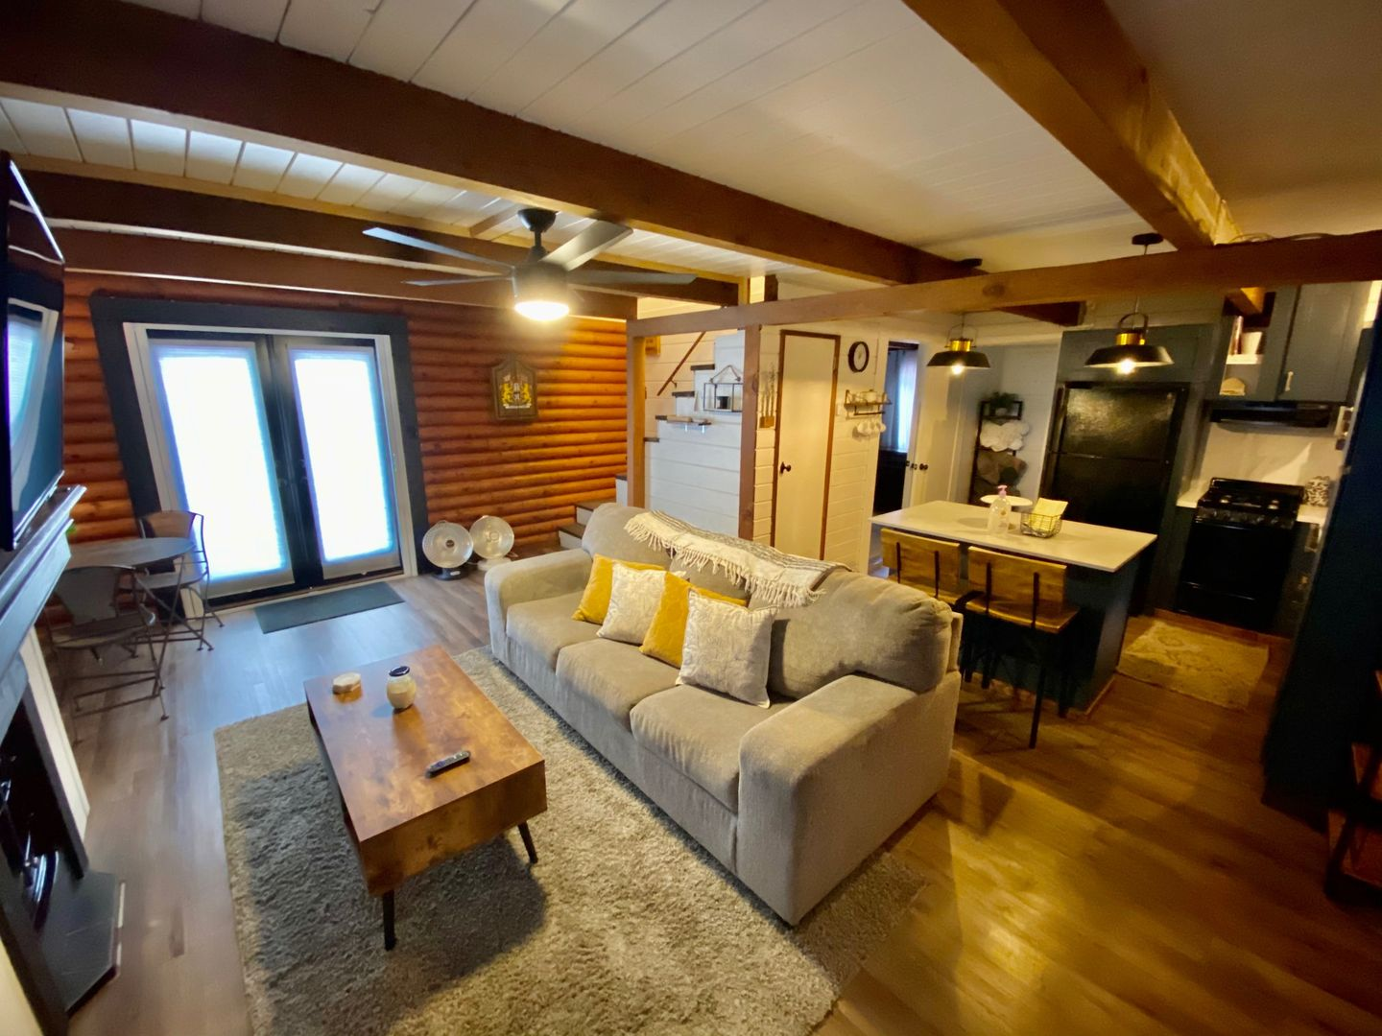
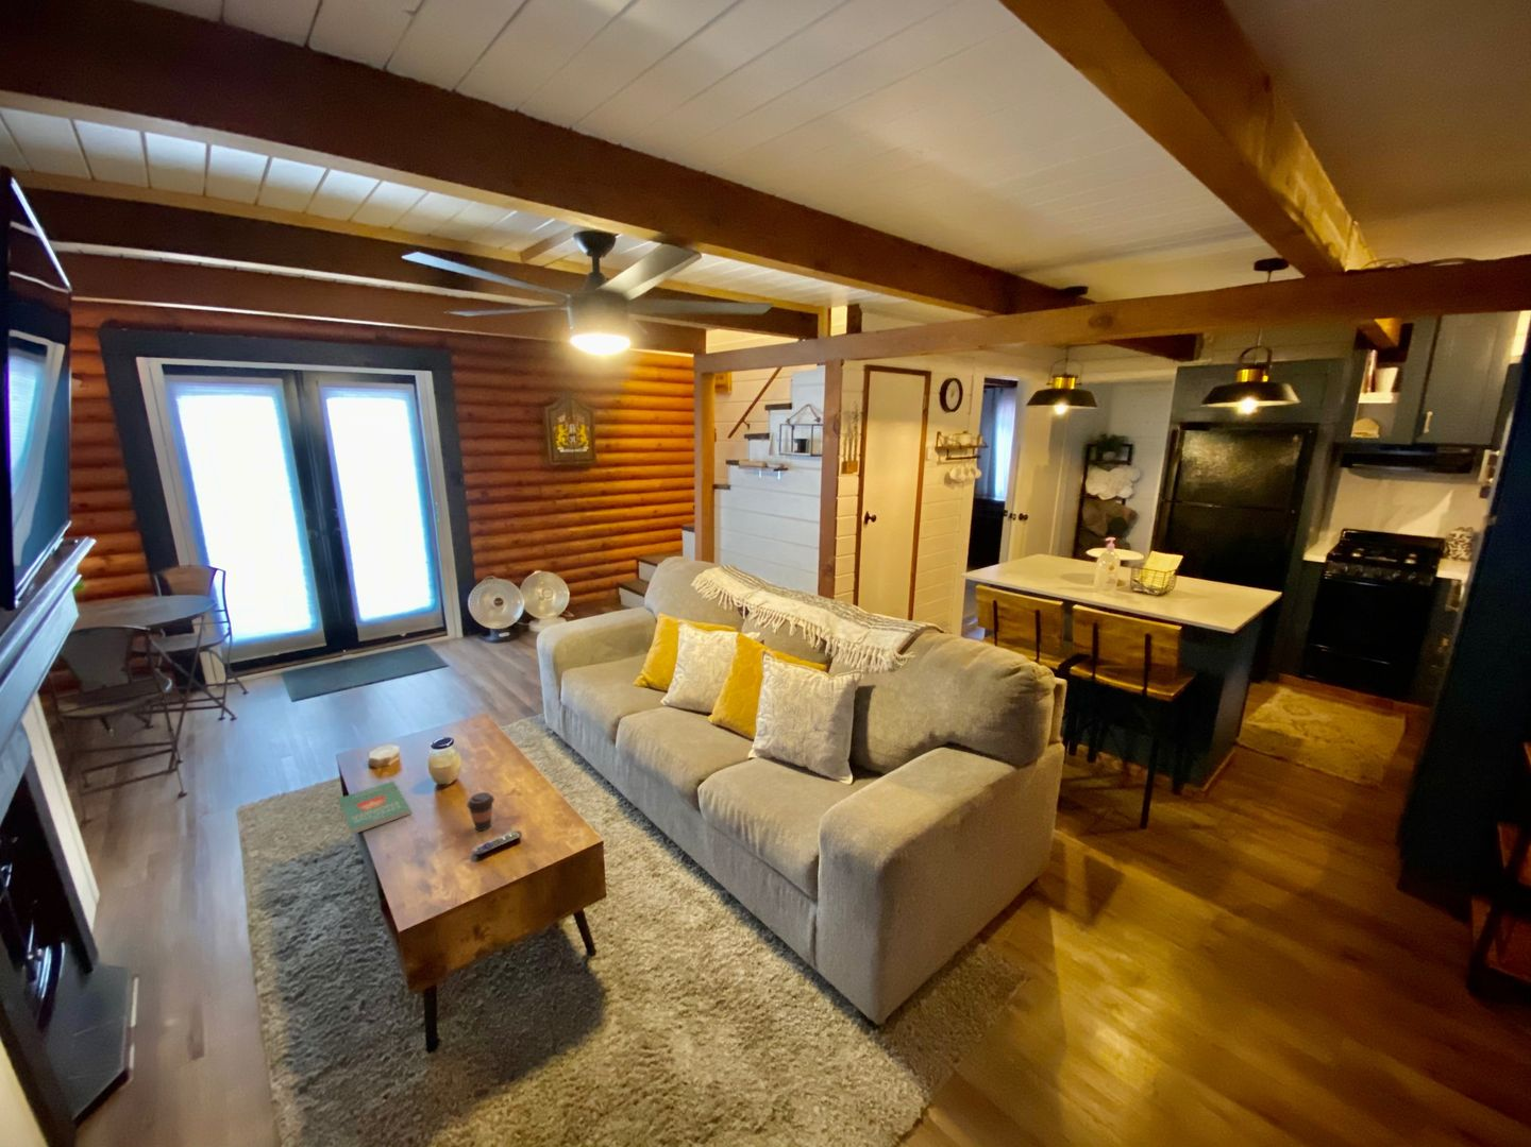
+ coffee cup [465,792,495,831]
+ book [338,781,412,836]
